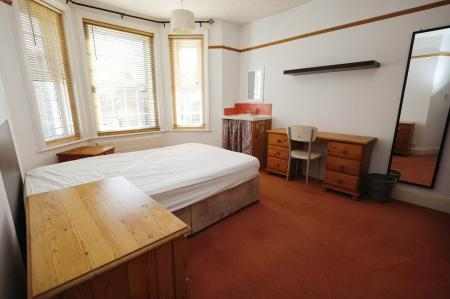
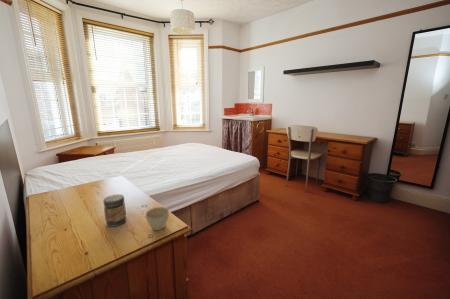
+ flower pot [144,206,170,231]
+ jar [102,193,127,228]
